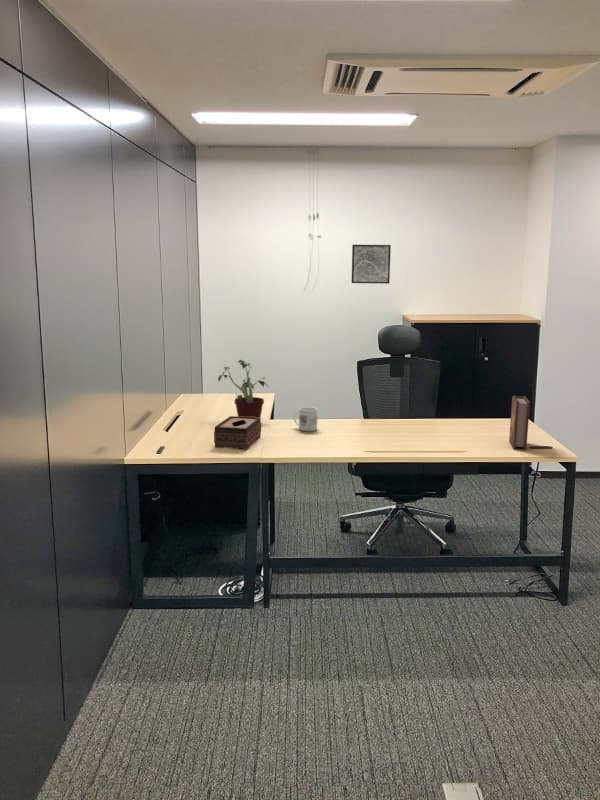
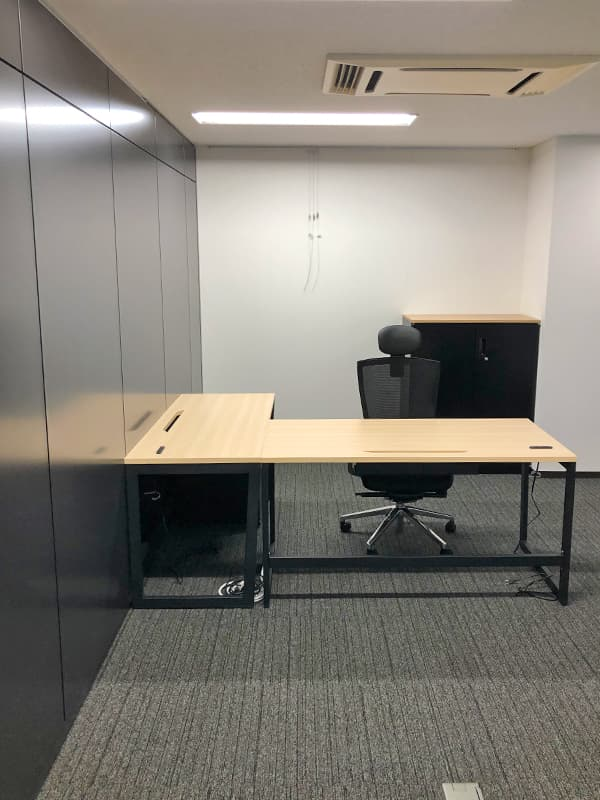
- book [508,395,531,451]
- potted plant [217,359,270,418]
- tissue box [213,415,262,450]
- wall art [351,244,392,285]
- mug [293,406,318,432]
